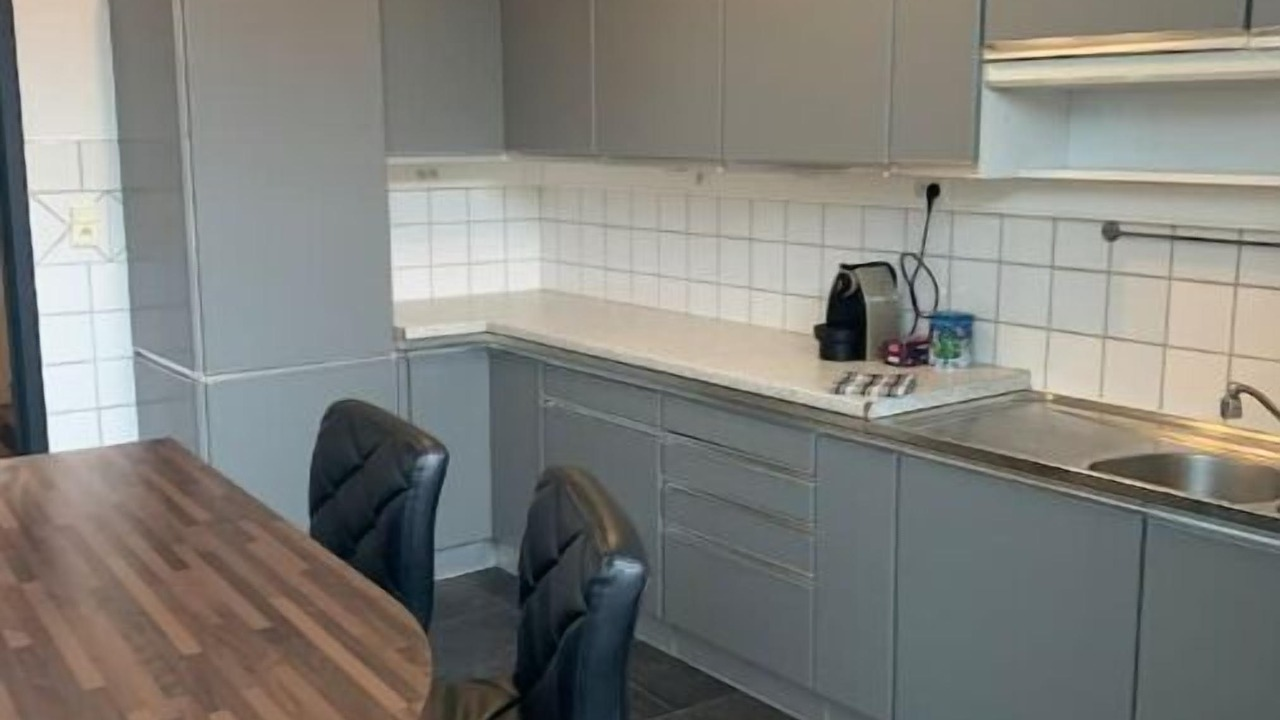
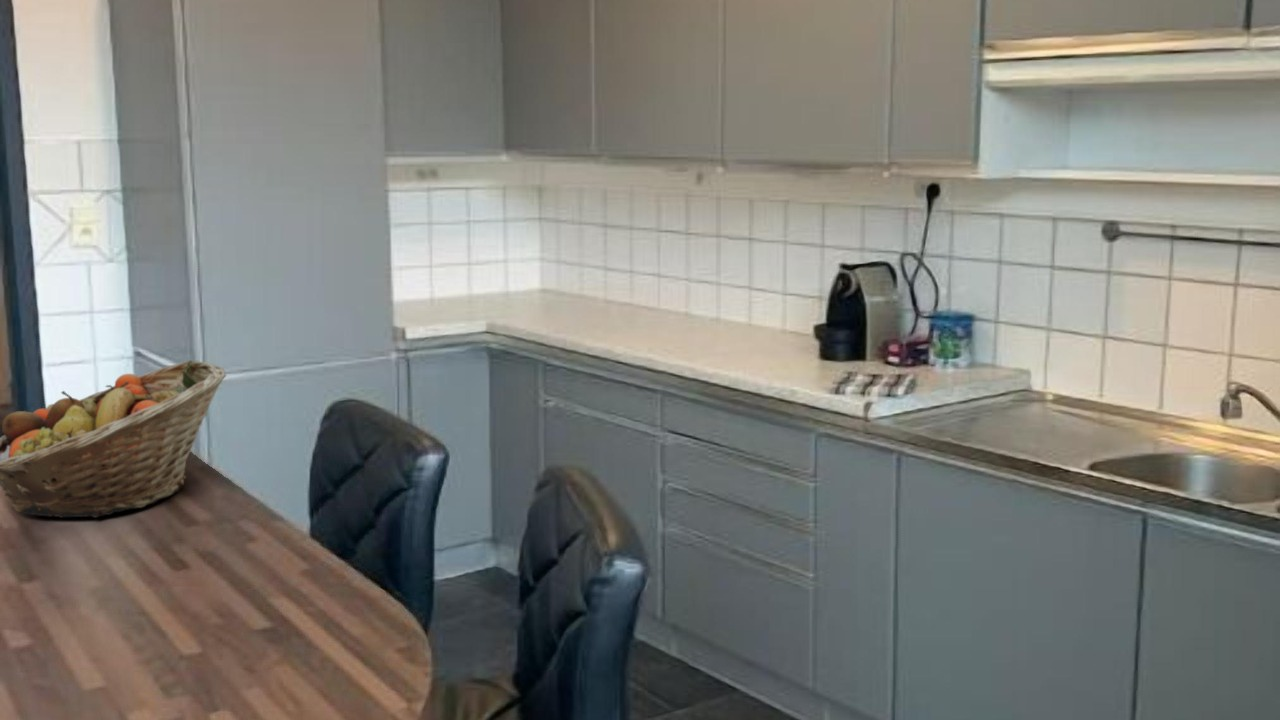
+ fruit basket [0,359,228,519]
